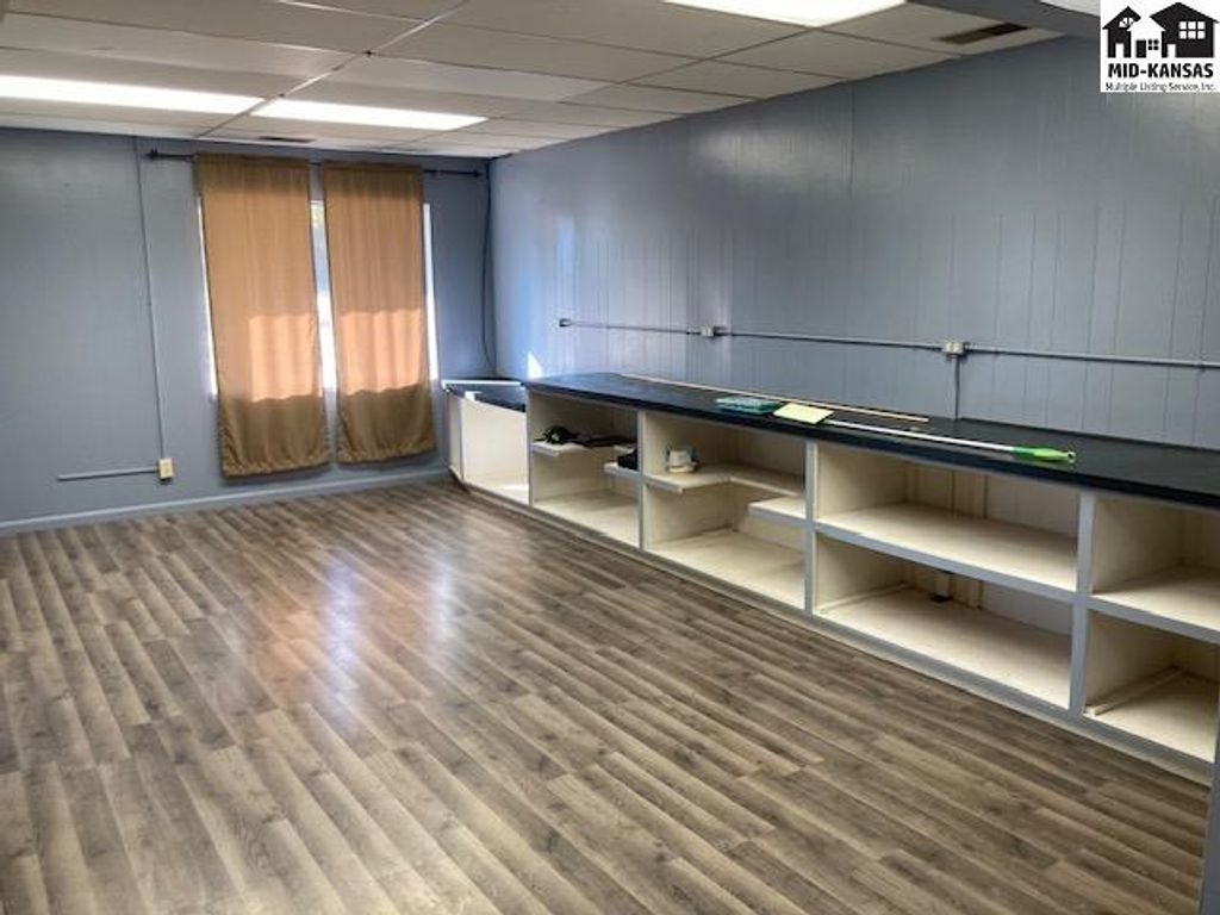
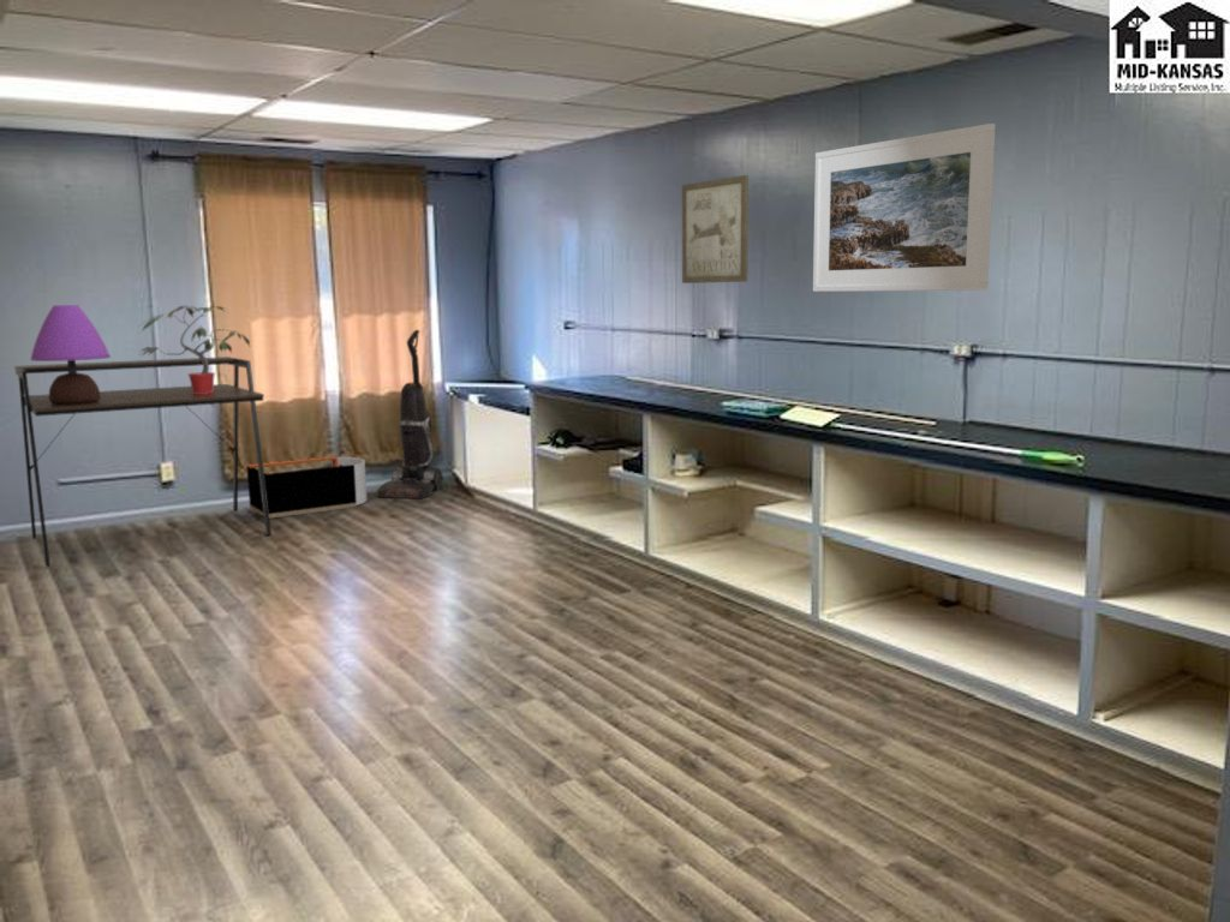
+ potted plant [138,305,253,394]
+ desk [13,355,273,568]
+ table lamp [29,304,112,405]
+ vacuum cleaner [376,329,444,499]
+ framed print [812,122,997,293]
+ storage bin [246,455,368,520]
+ wall art [681,174,750,285]
